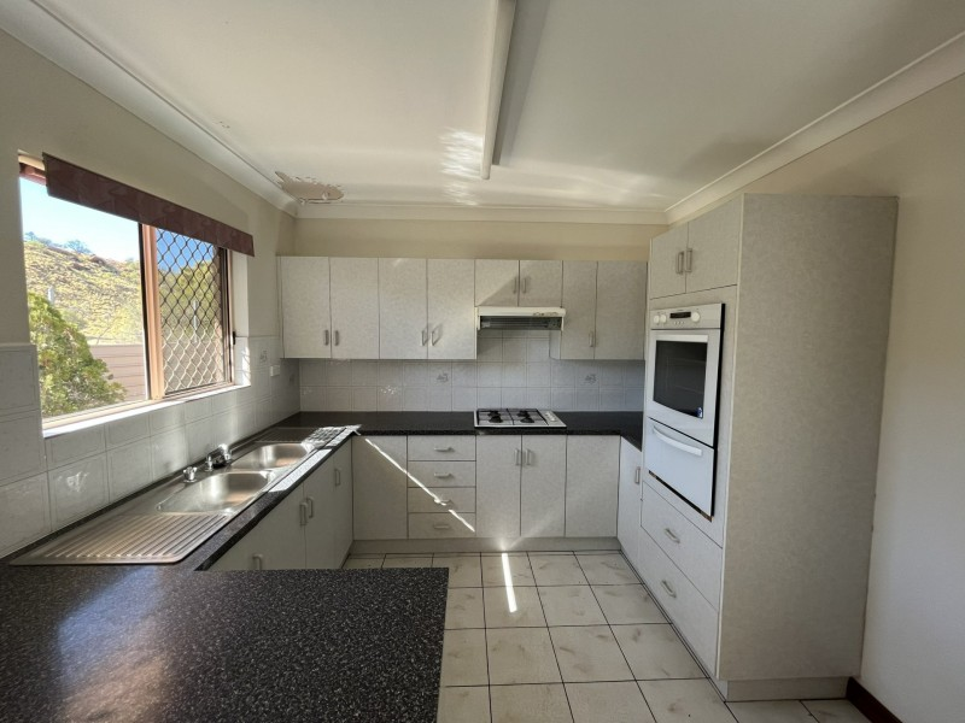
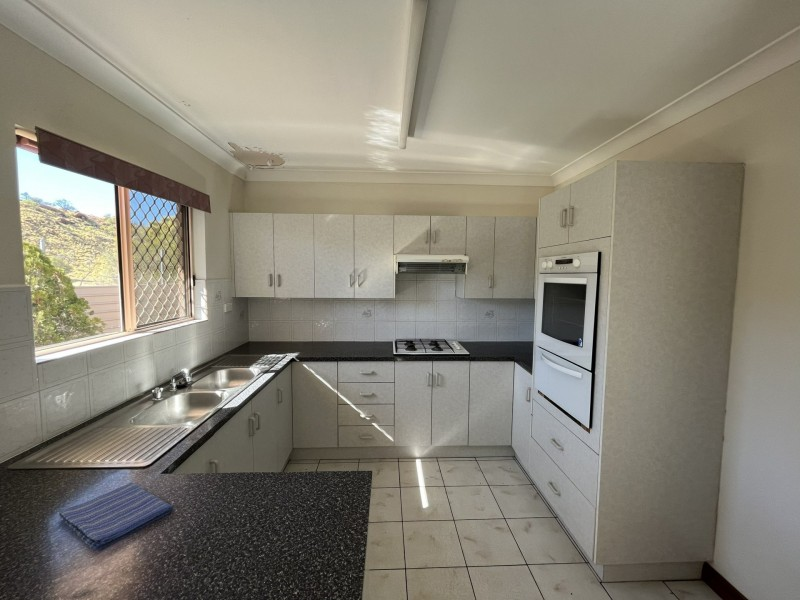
+ dish towel [58,481,174,552]
